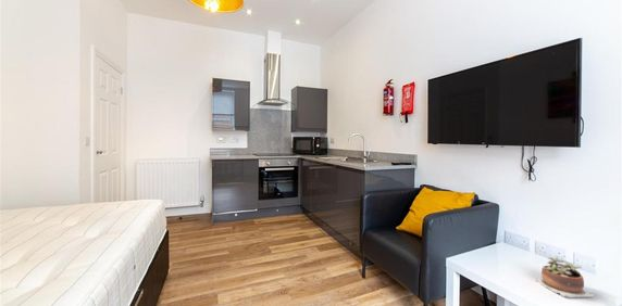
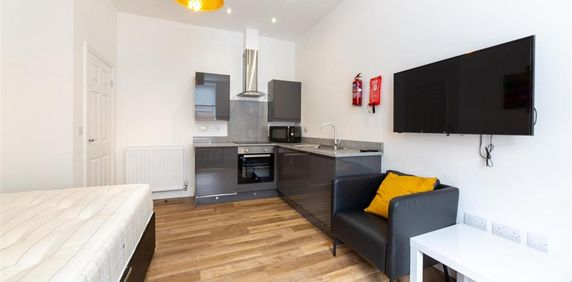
- succulent plant [536,256,595,298]
